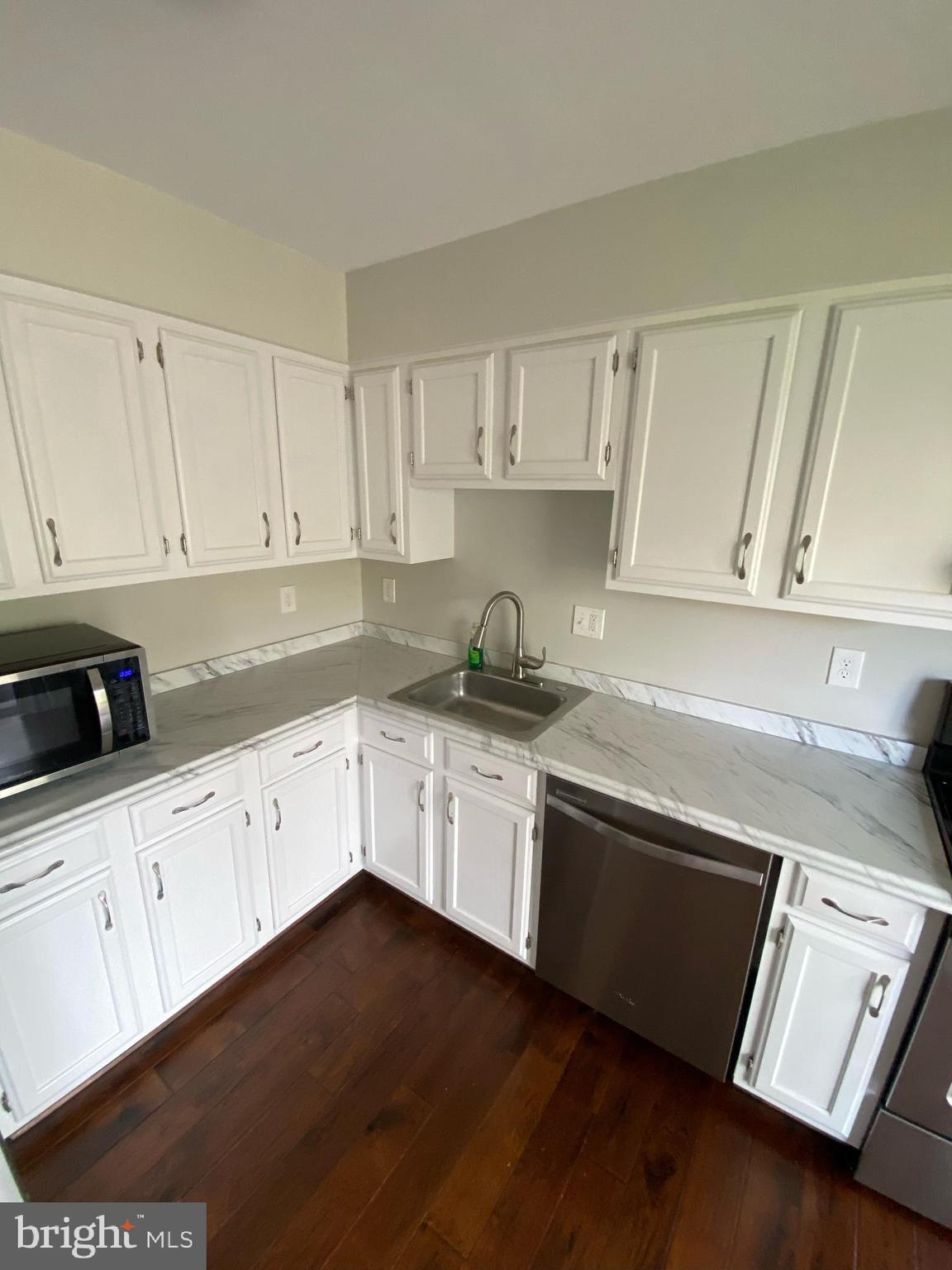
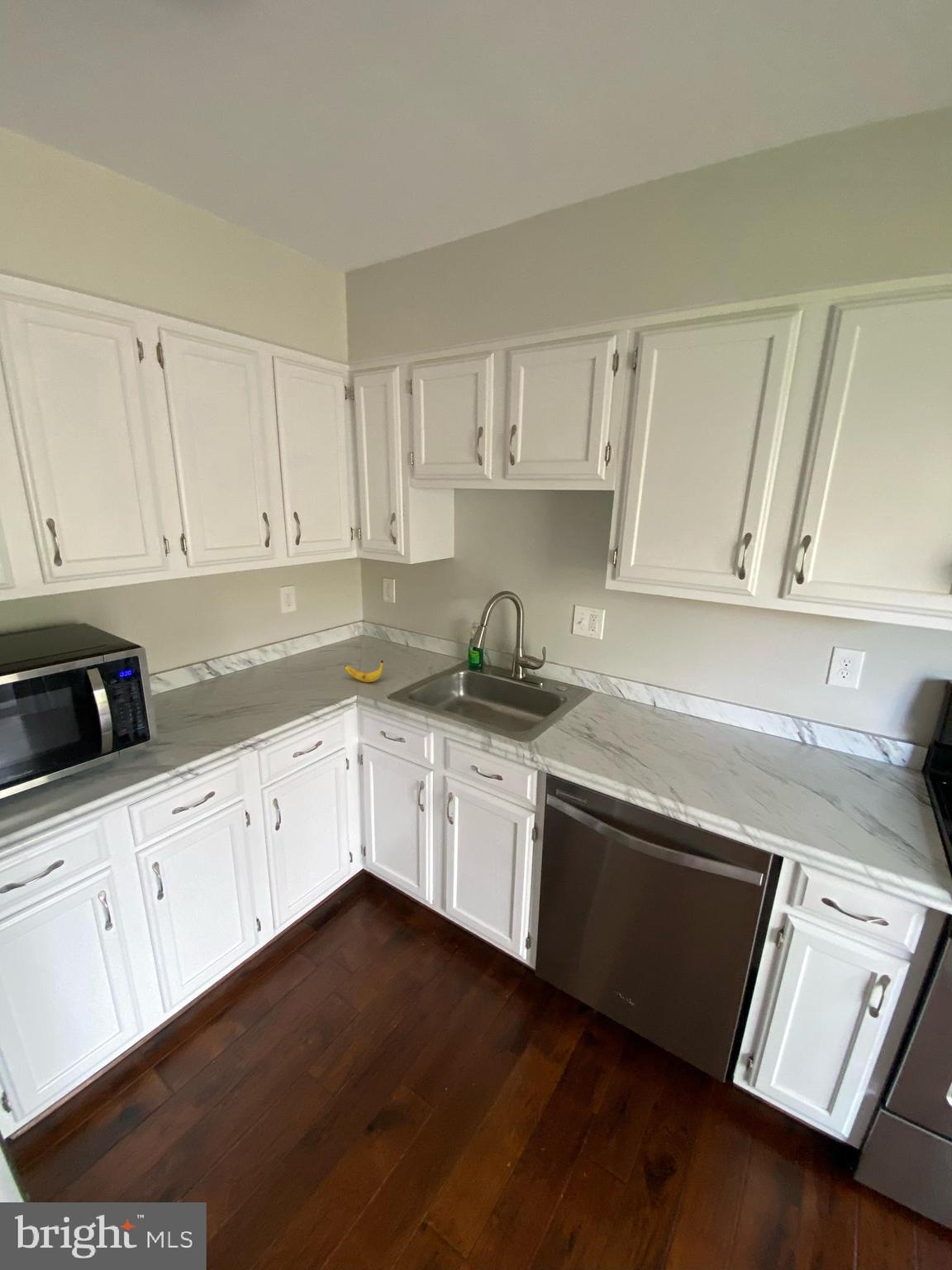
+ banana [344,660,384,683]
